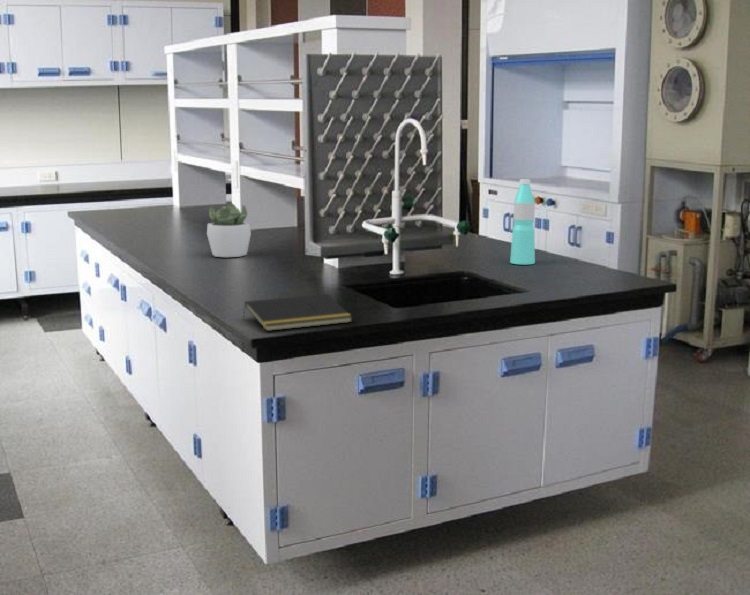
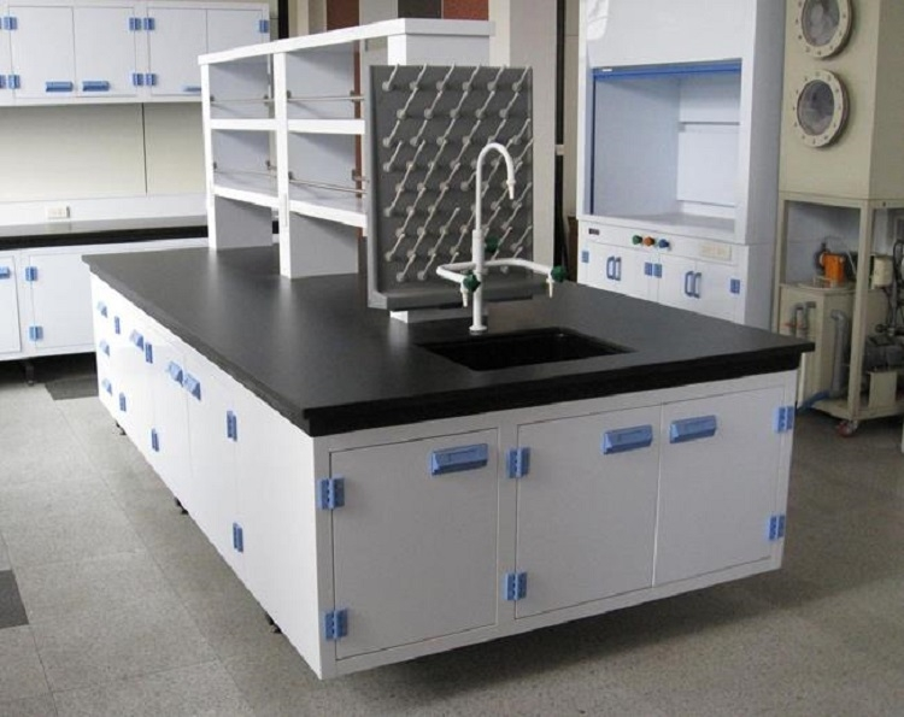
- water bottle [509,178,536,265]
- notepad [242,293,354,332]
- succulent plant [206,202,252,258]
